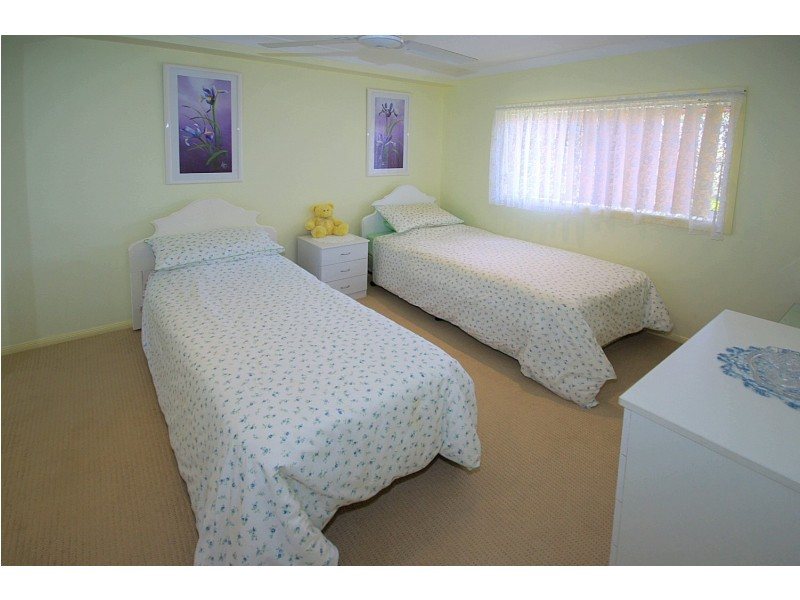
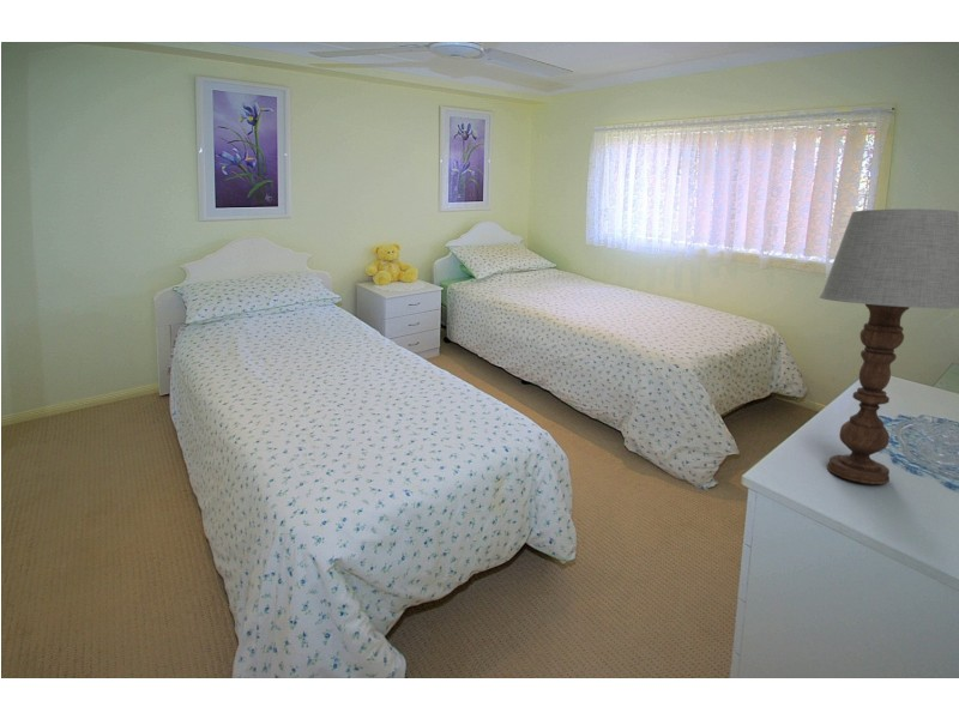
+ table lamp [819,209,959,485]
